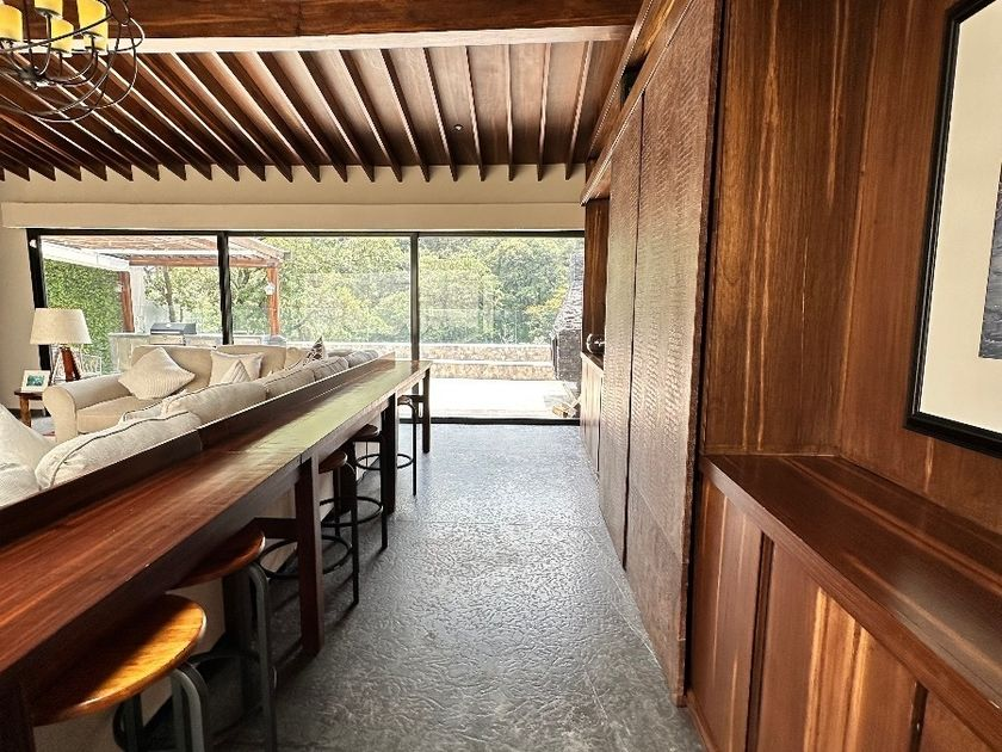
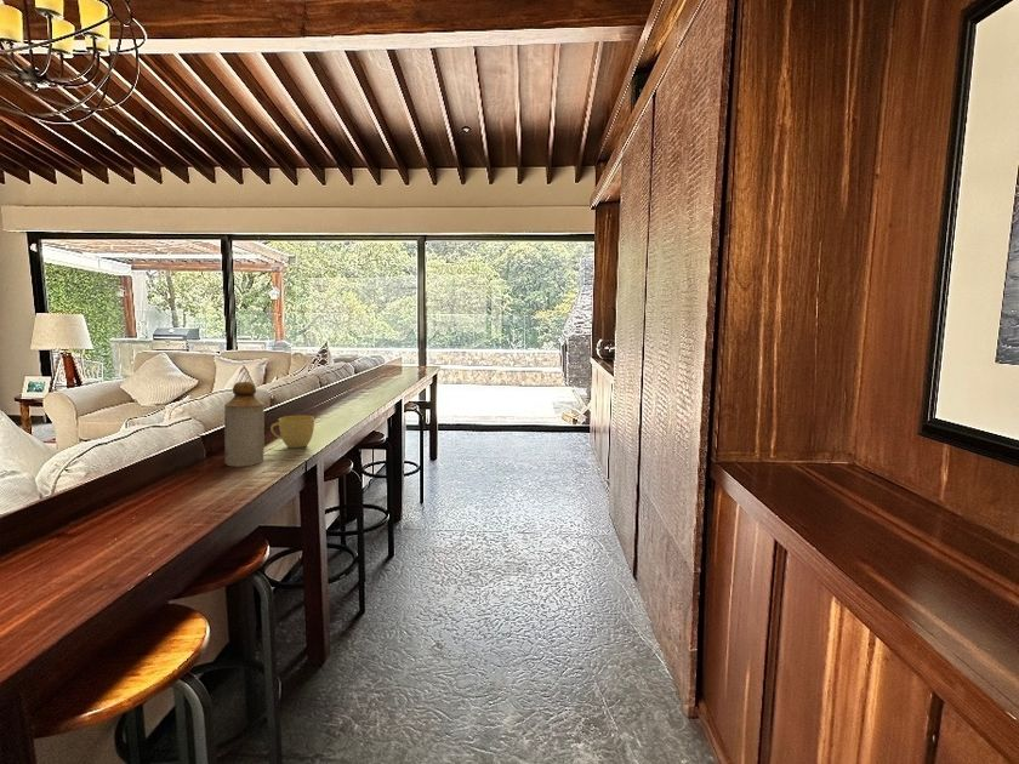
+ bottle [223,381,266,468]
+ cup [269,415,315,449]
